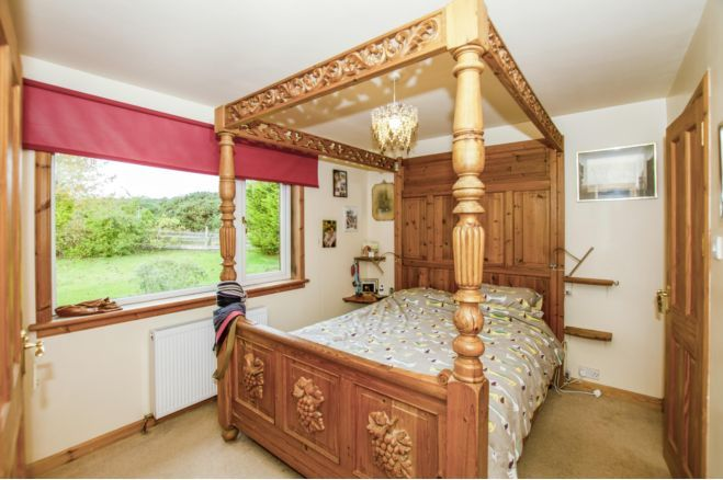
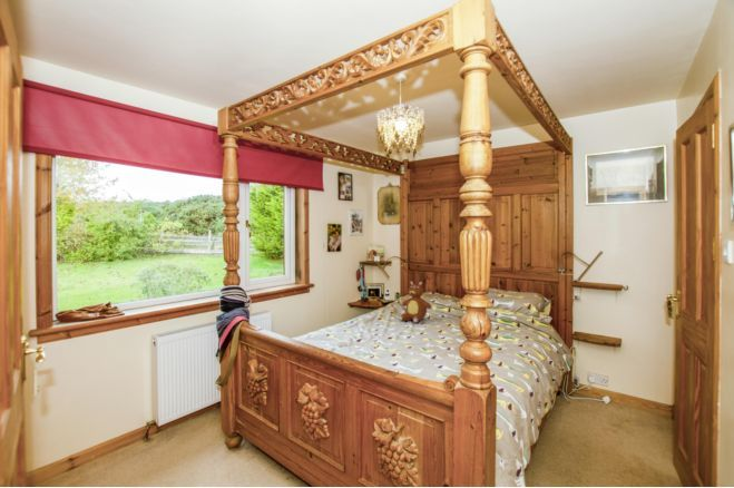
+ teddy bear [399,280,432,324]
